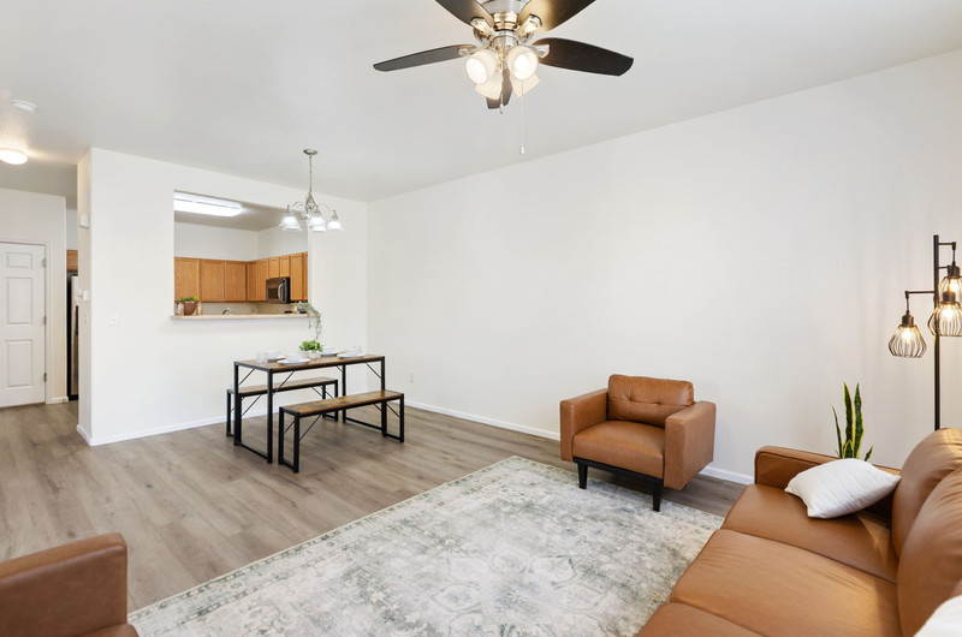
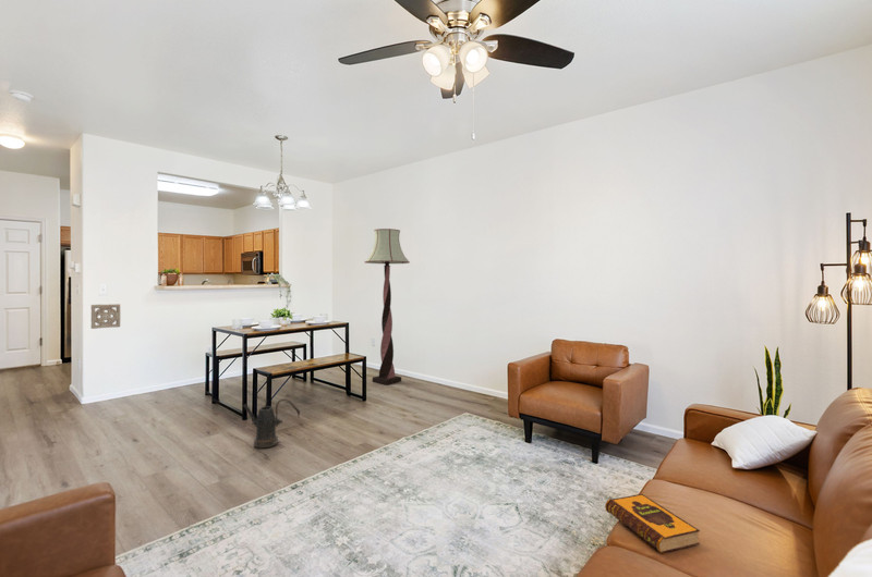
+ hardback book [604,493,701,554]
+ wall ornament [90,303,121,330]
+ floor lamp [364,228,411,386]
+ watering can [242,397,301,450]
